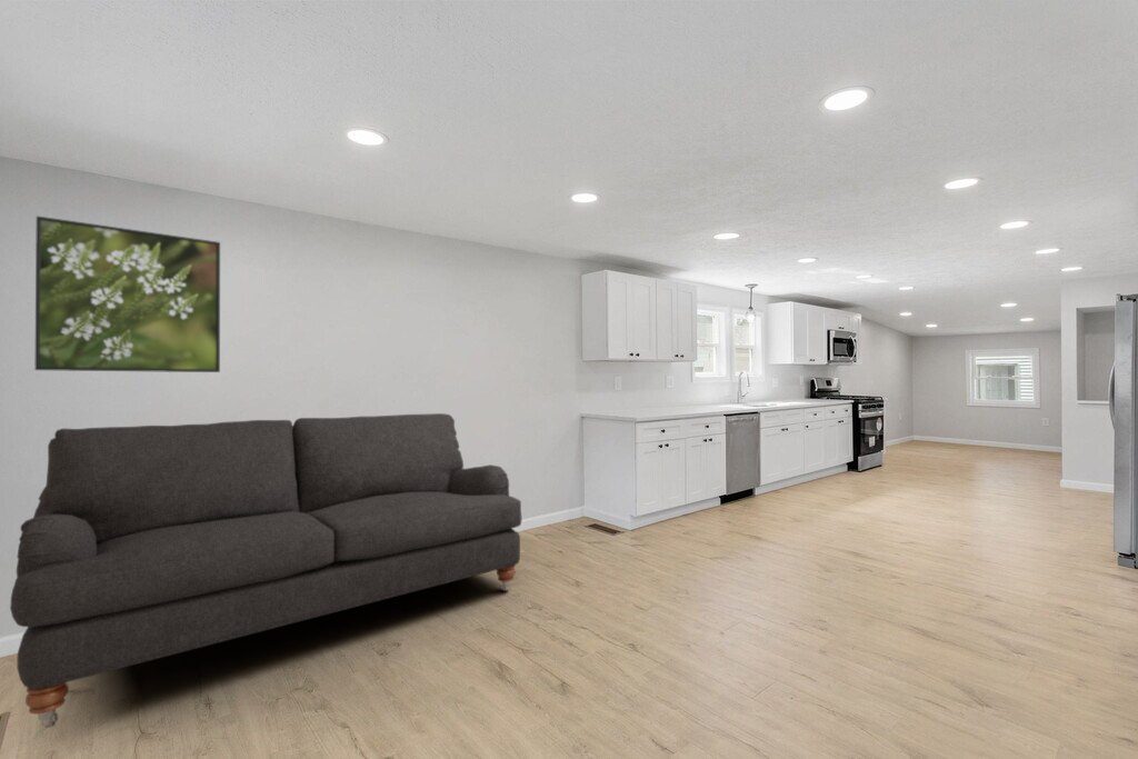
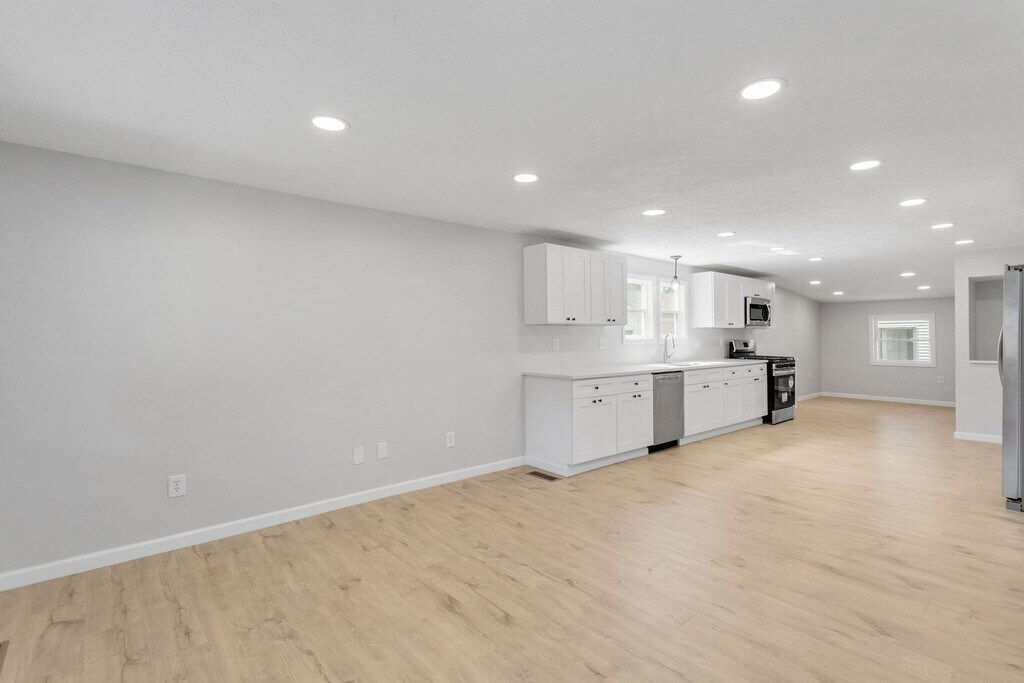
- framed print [33,214,221,373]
- sofa [9,412,522,729]
